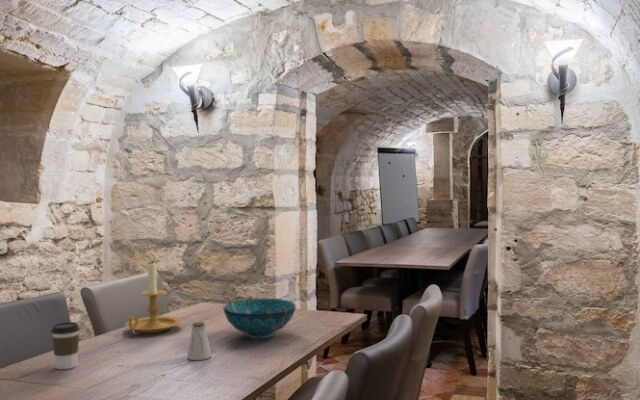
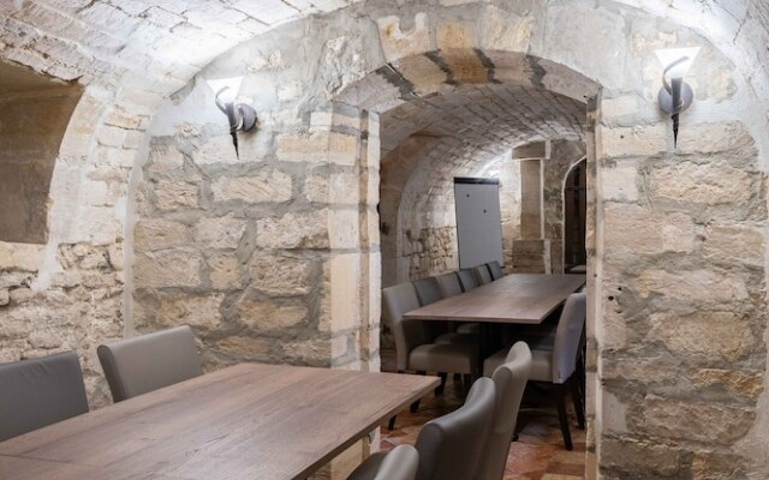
- candle holder [124,260,183,335]
- decorative bowl [222,298,297,339]
- coffee cup [50,321,81,370]
- saltshaker [186,321,213,361]
